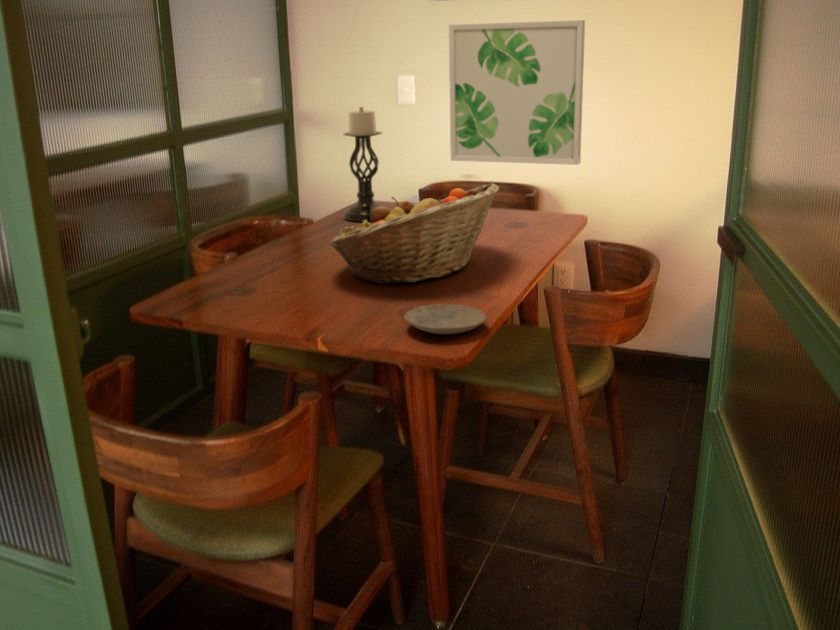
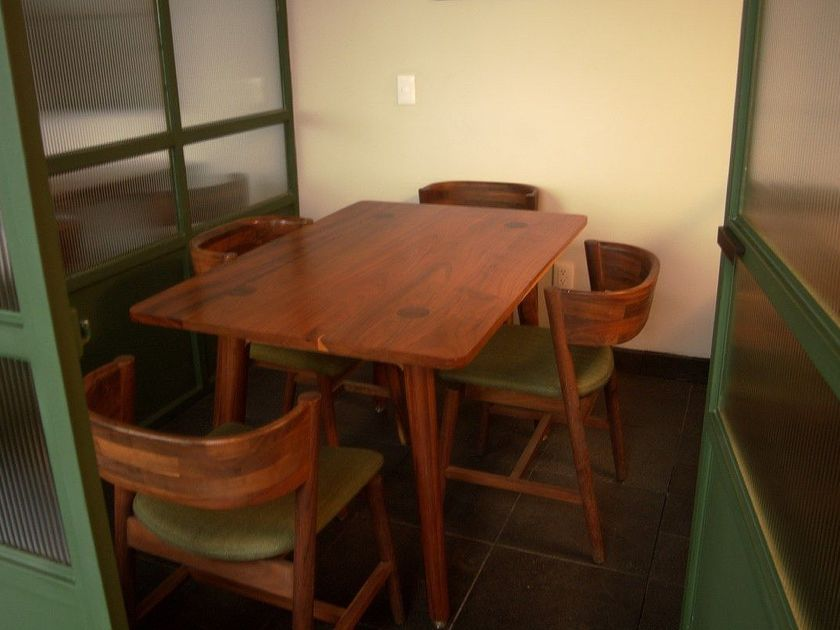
- candle holder [342,106,385,222]
- wall art [448,19,586,166]
- fruit basket [328,182,500,285]
- plate [403,303,487,335]
